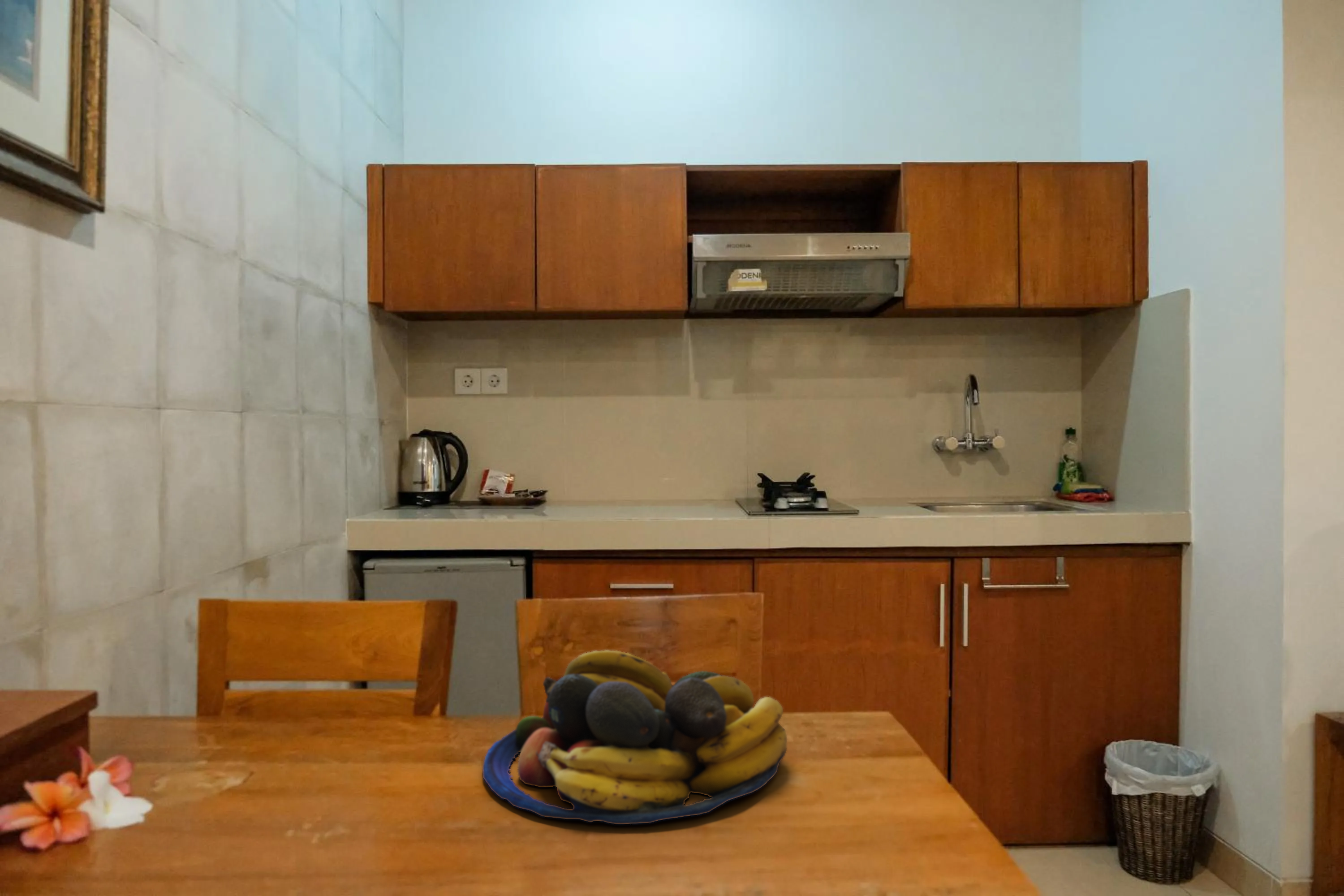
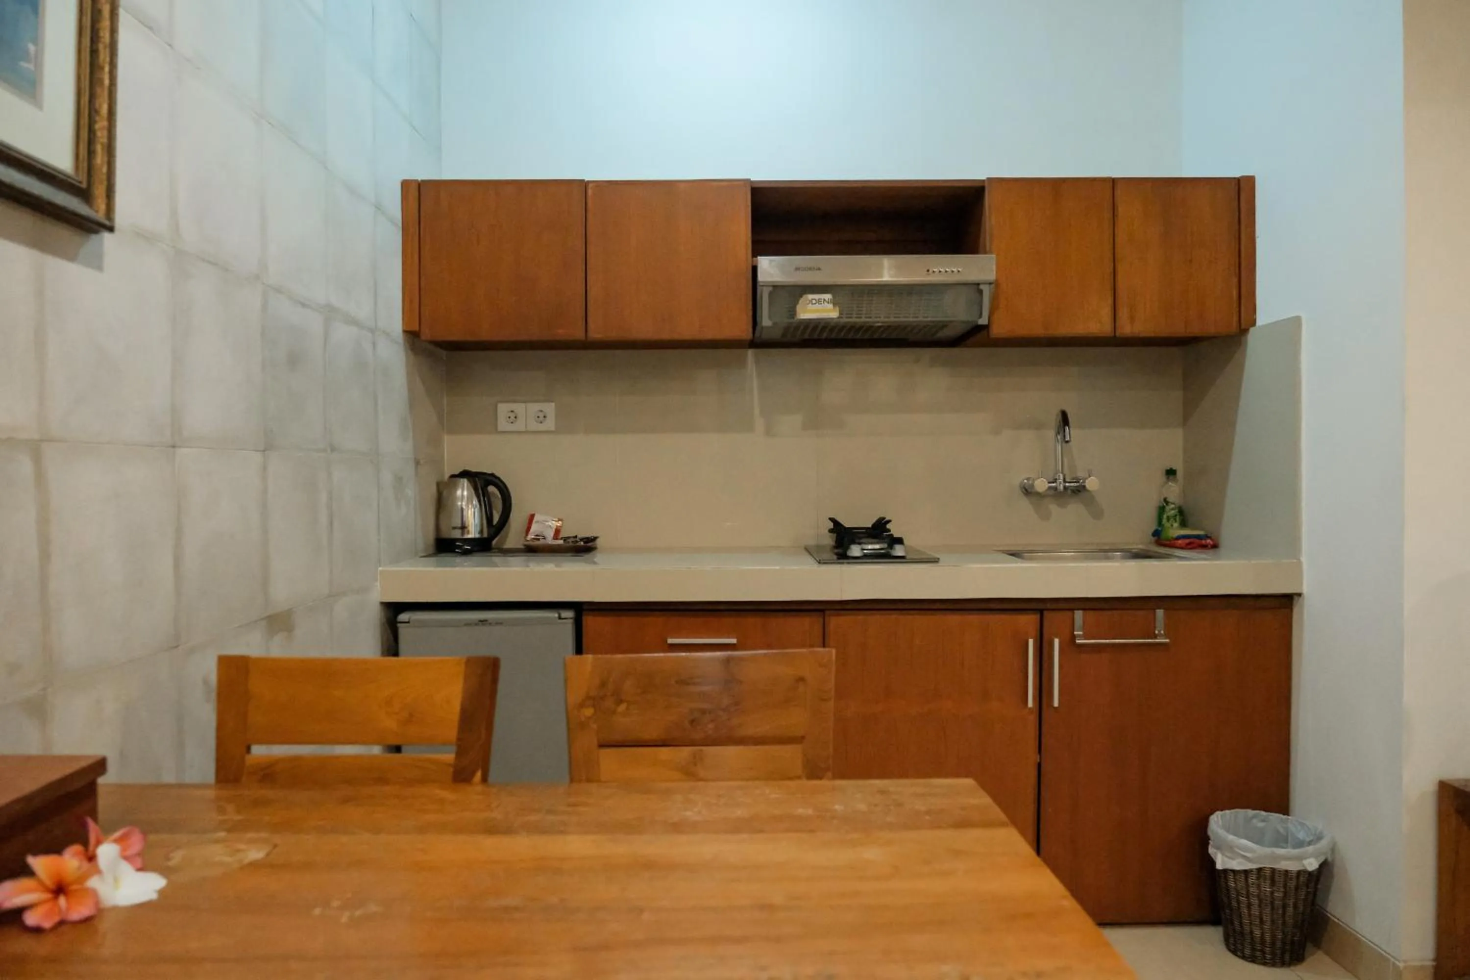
- fruit bowl [482,650,788,825]
